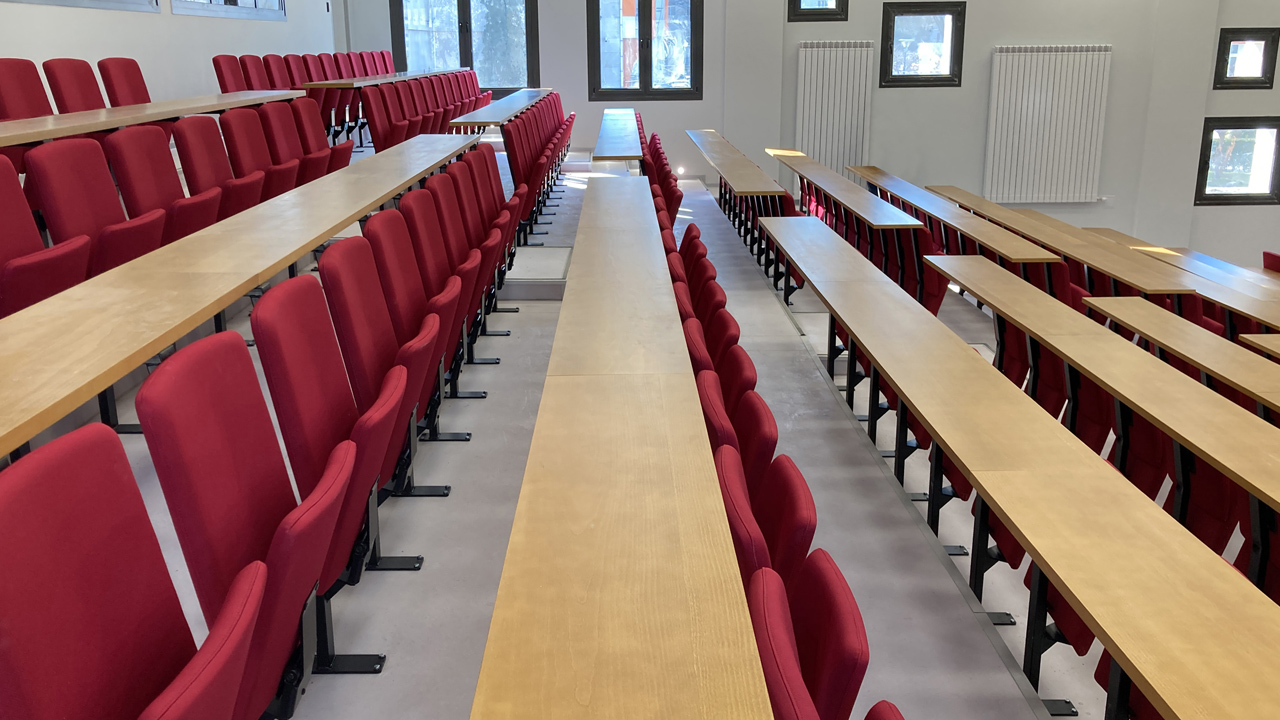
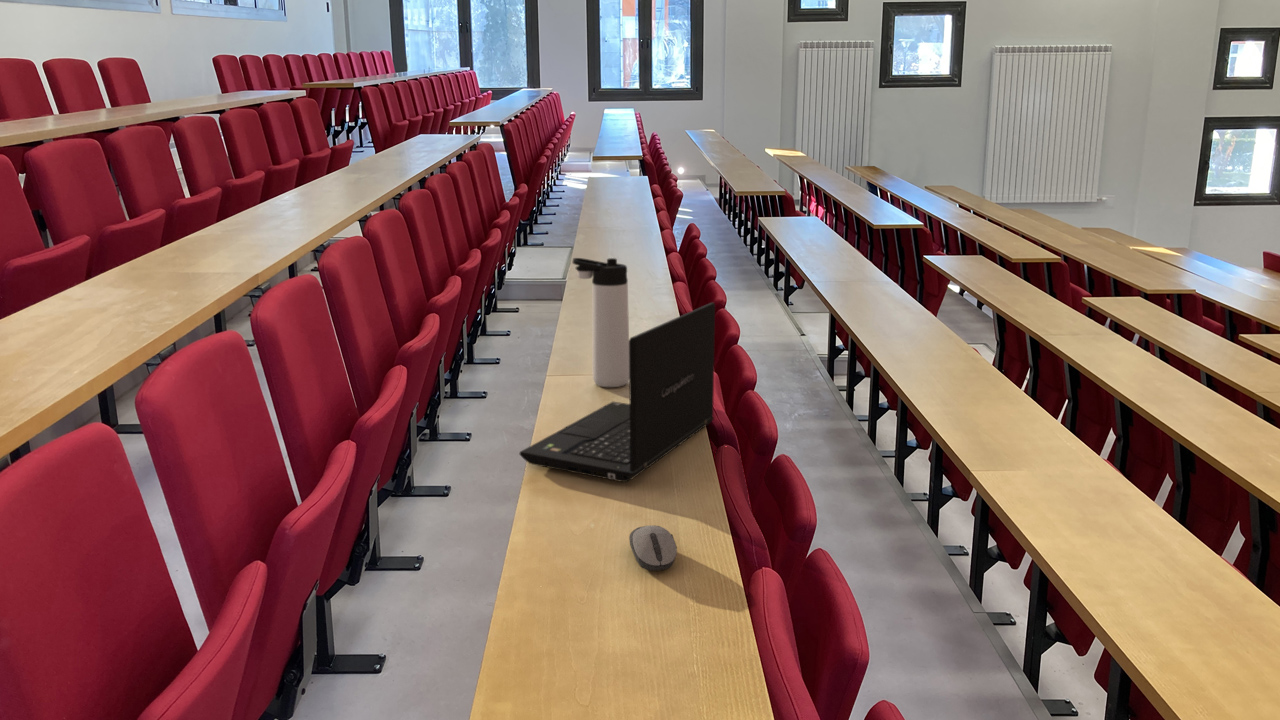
+ computer mouse [628,524,678,572]
+ thermos bottle [571,257,630,388]
+ laptop [519,302,716,483]
